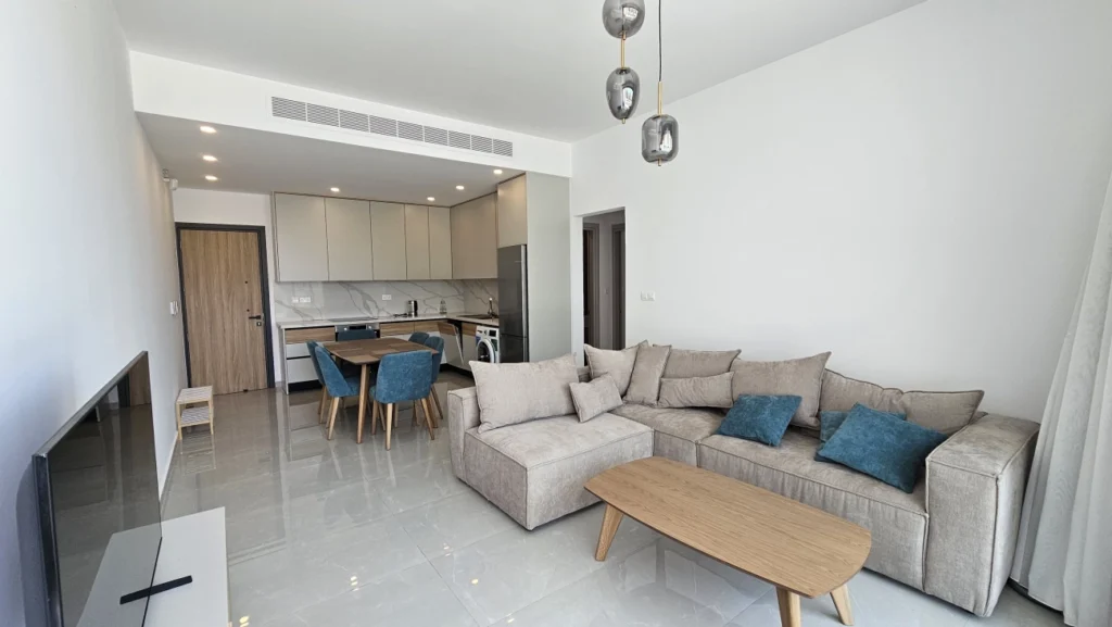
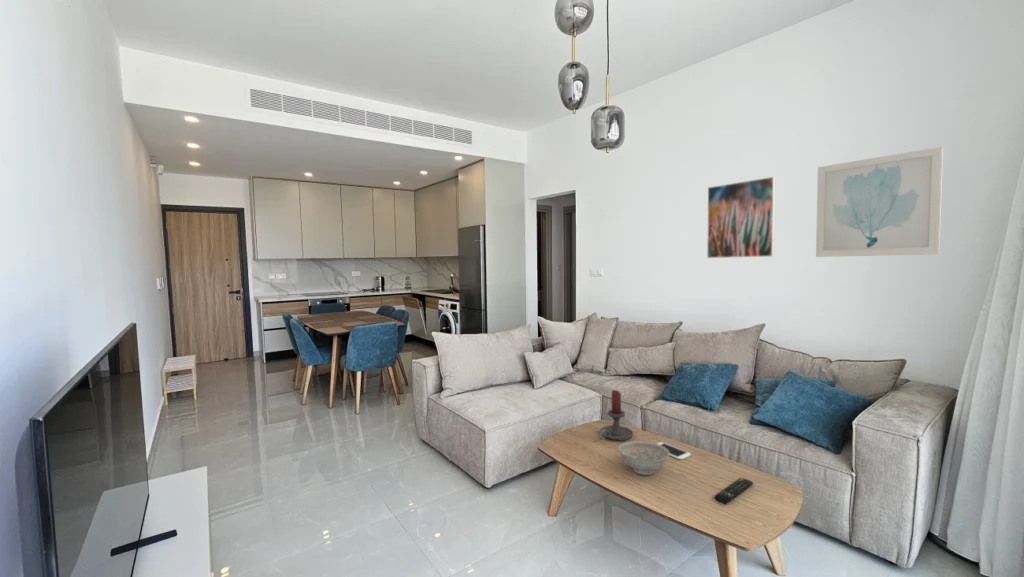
+ wall art [815,146,944,258]
+ remote control [713,477,754,504]
+ decorative bowl [618,440,669,476]
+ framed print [706,176,776,259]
+ smartphone [656,441,692,460]
+ candle holder [598,389,634,441]
